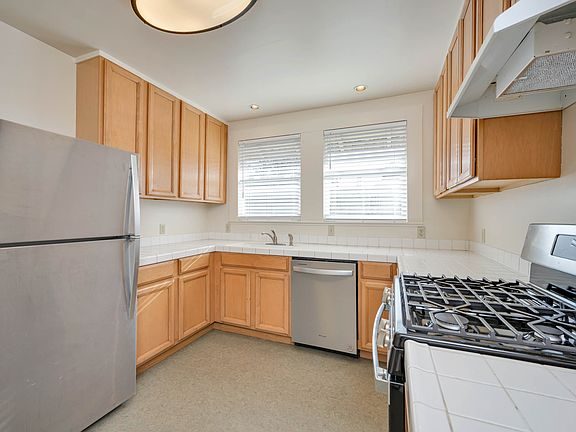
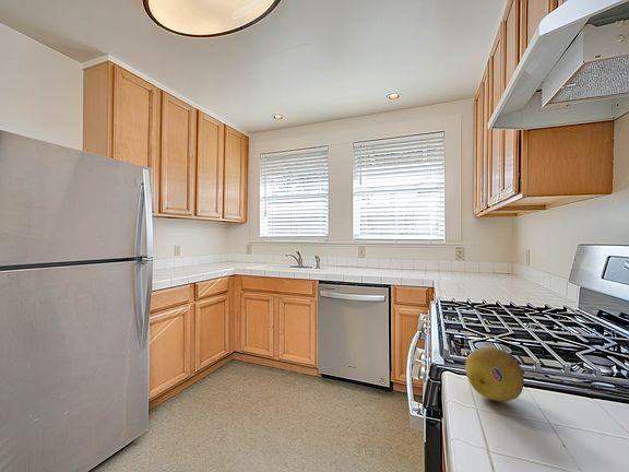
+ fruit [464,346,525,402]
